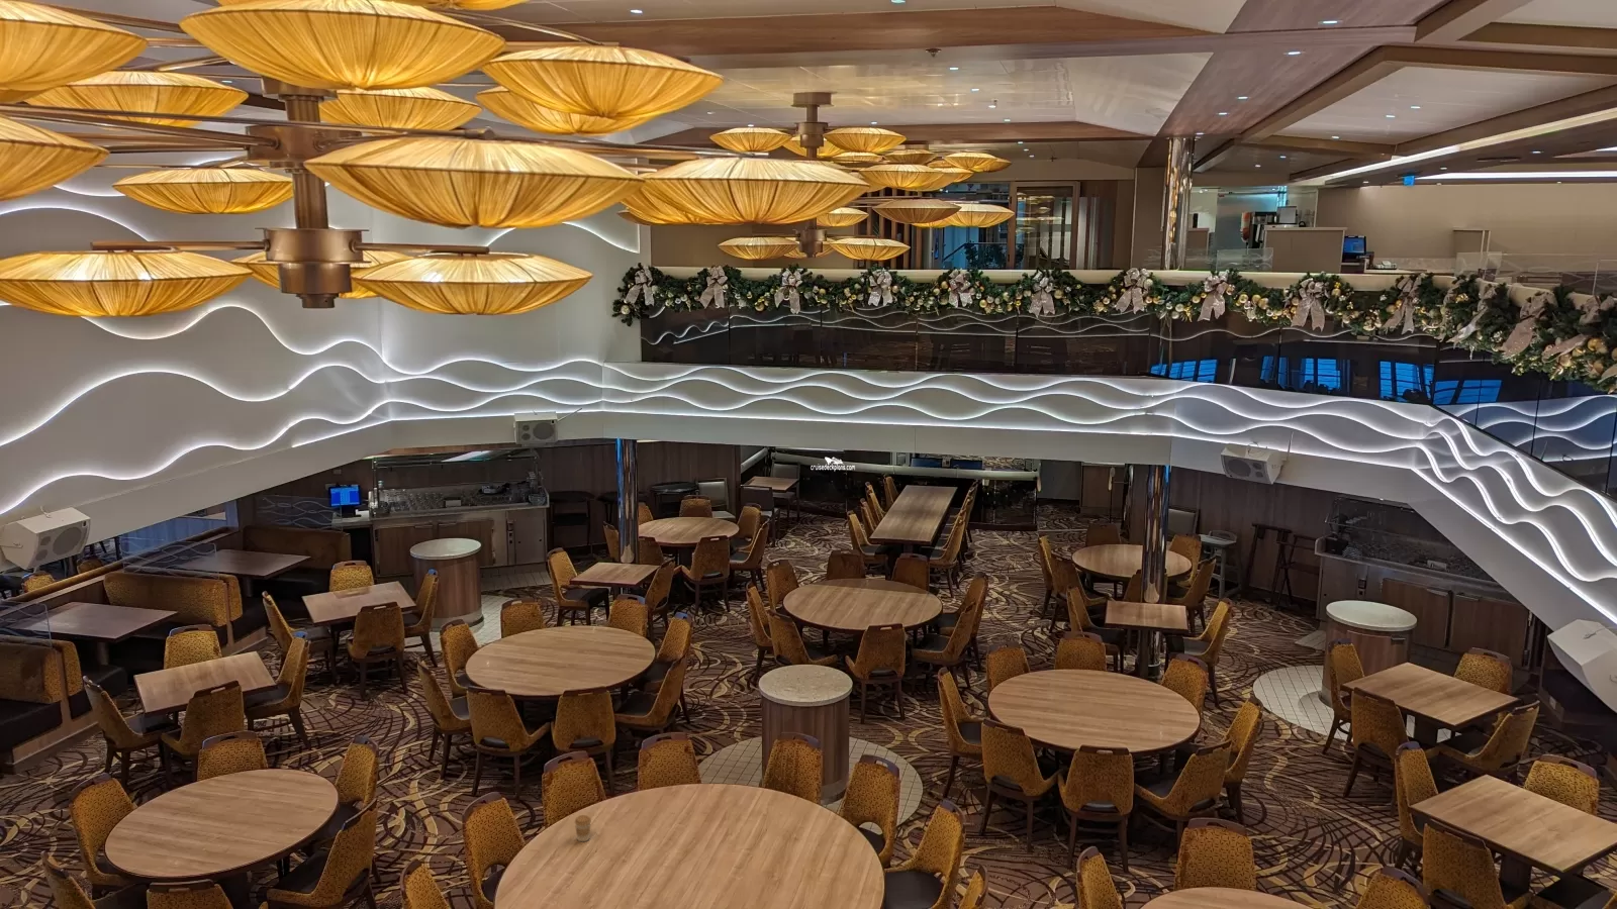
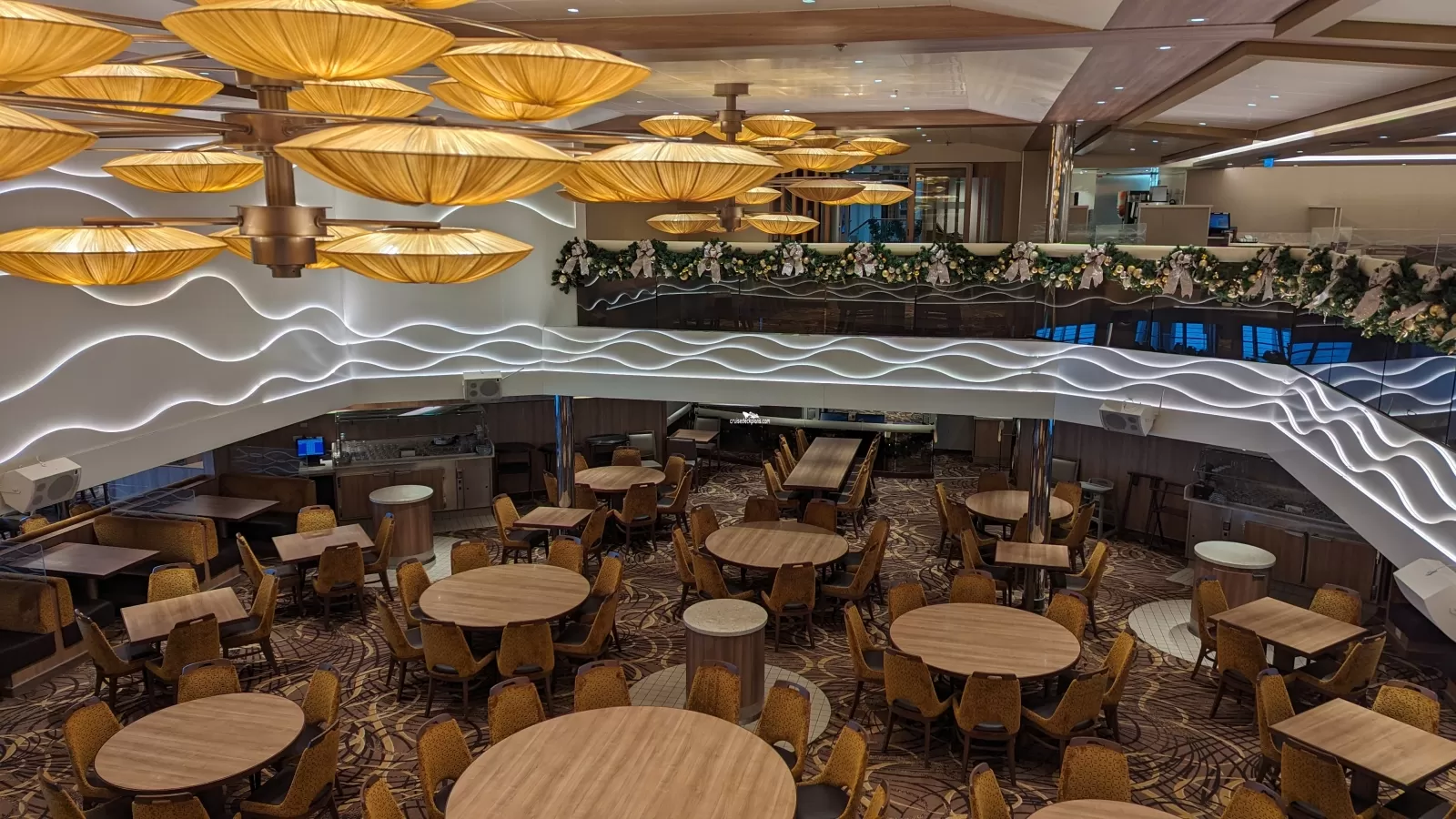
- coffee cup [574,814,592,842]
